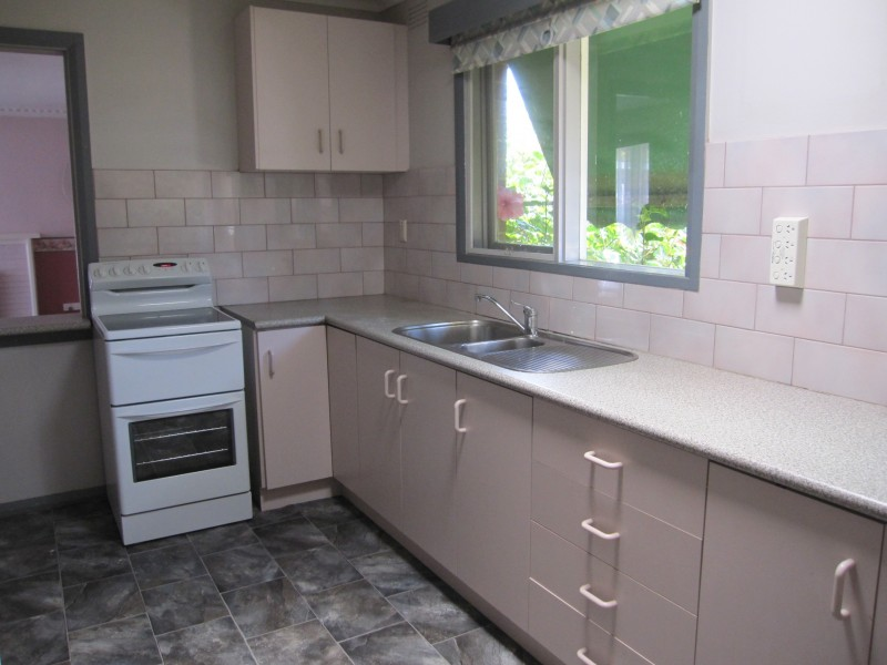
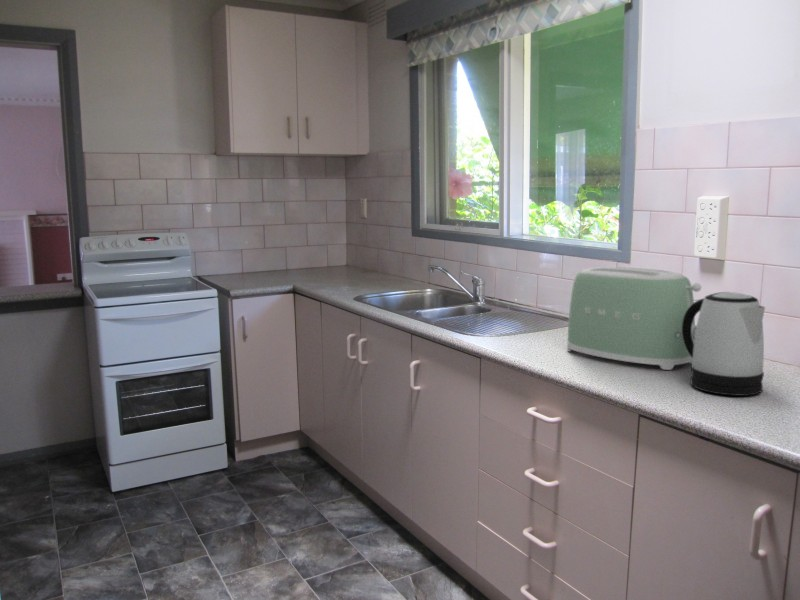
+ kettle [682,291,766,397]
+ toaster [566,266,702,371]
